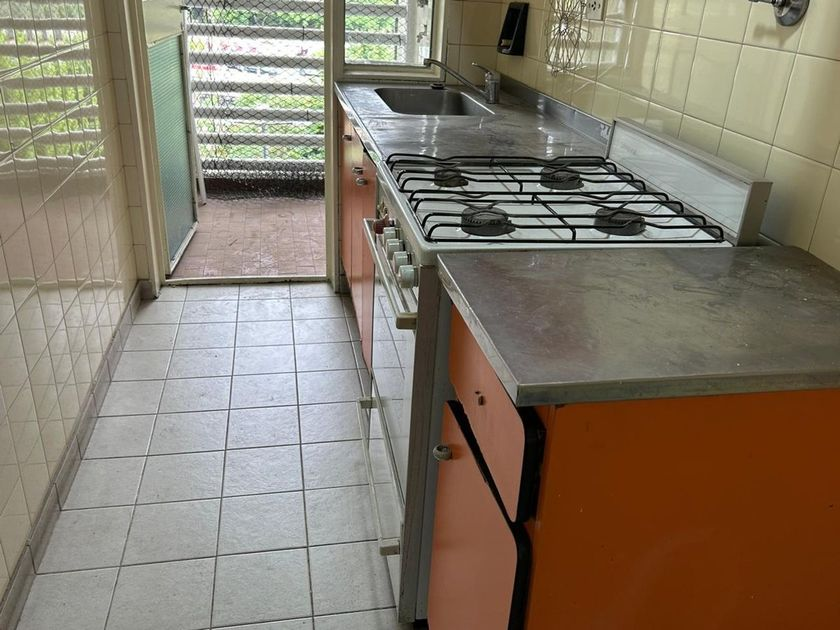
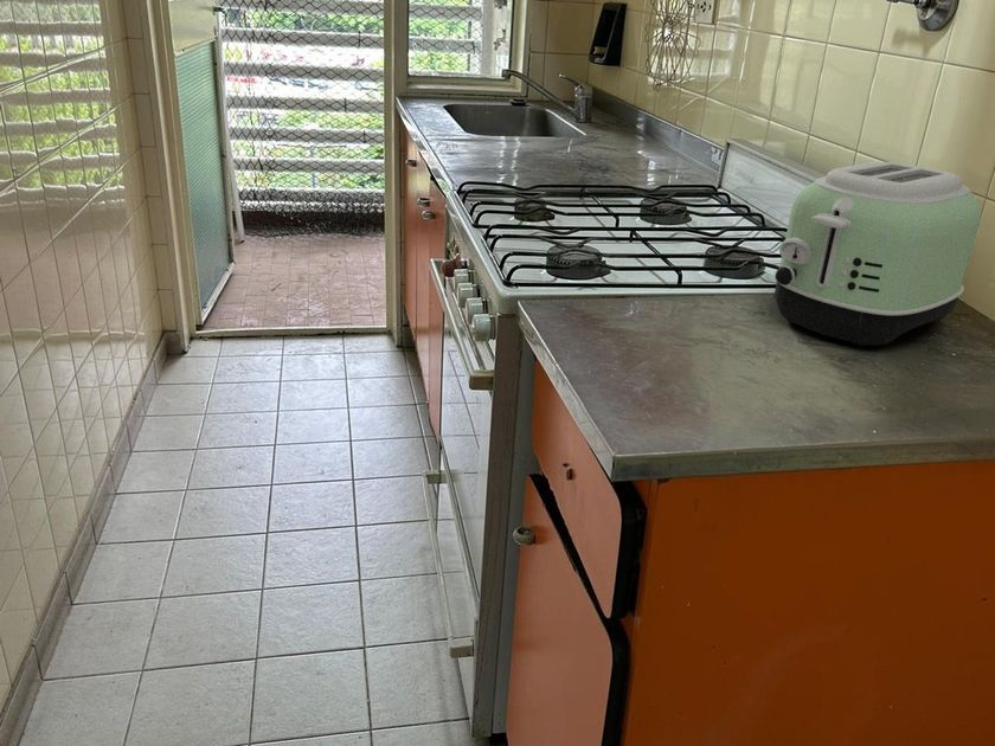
+ toaster [772,161,983,347]
